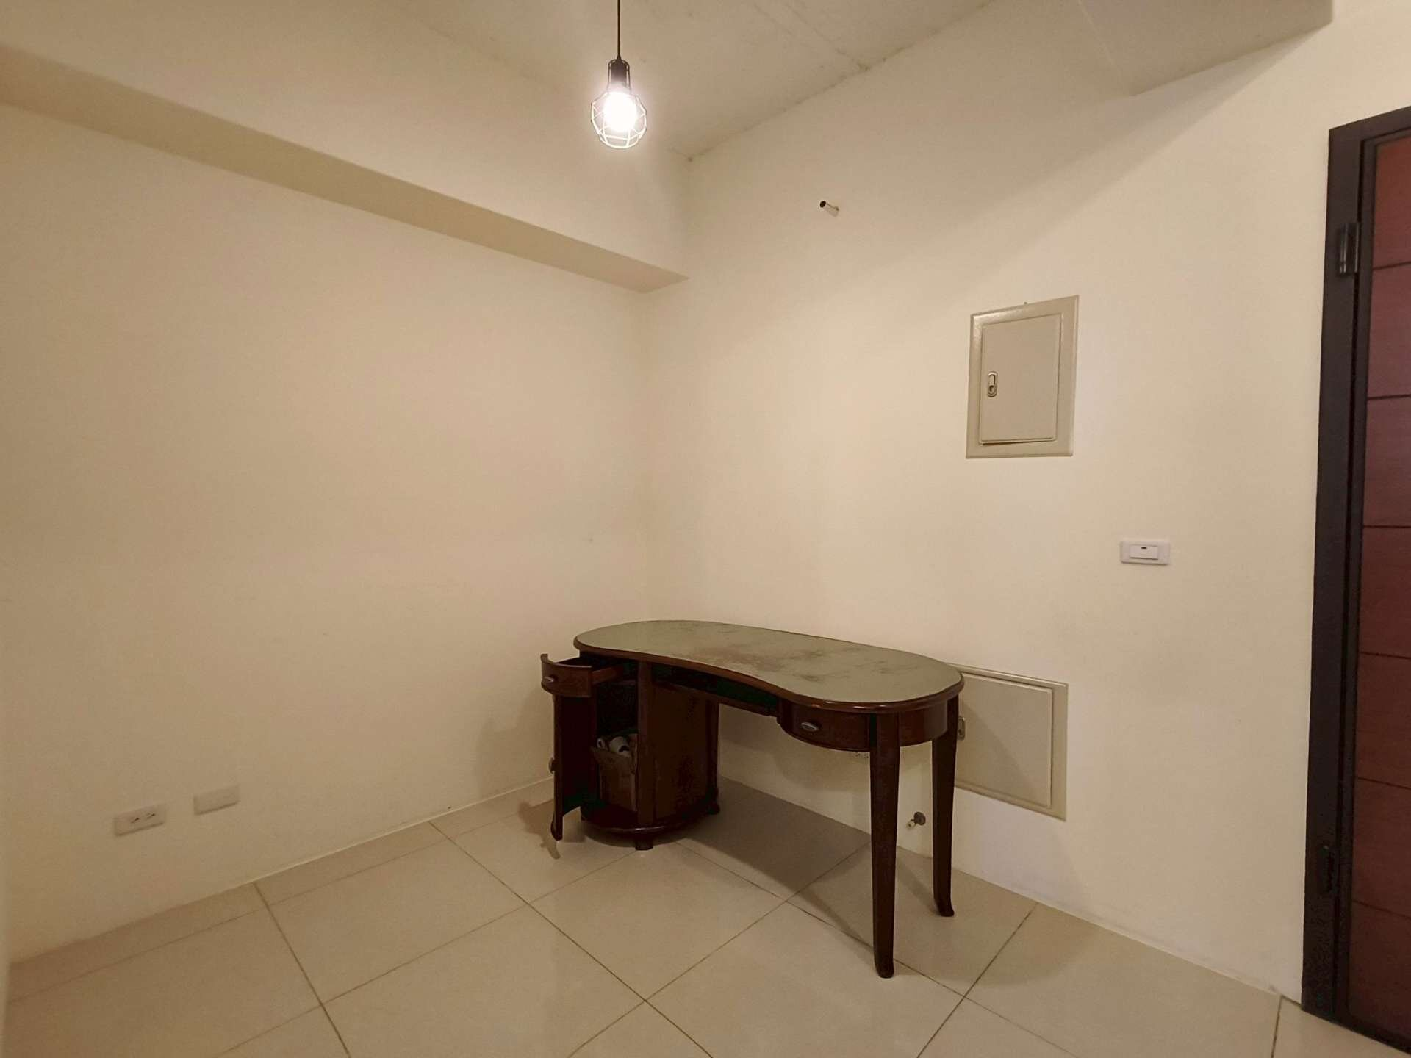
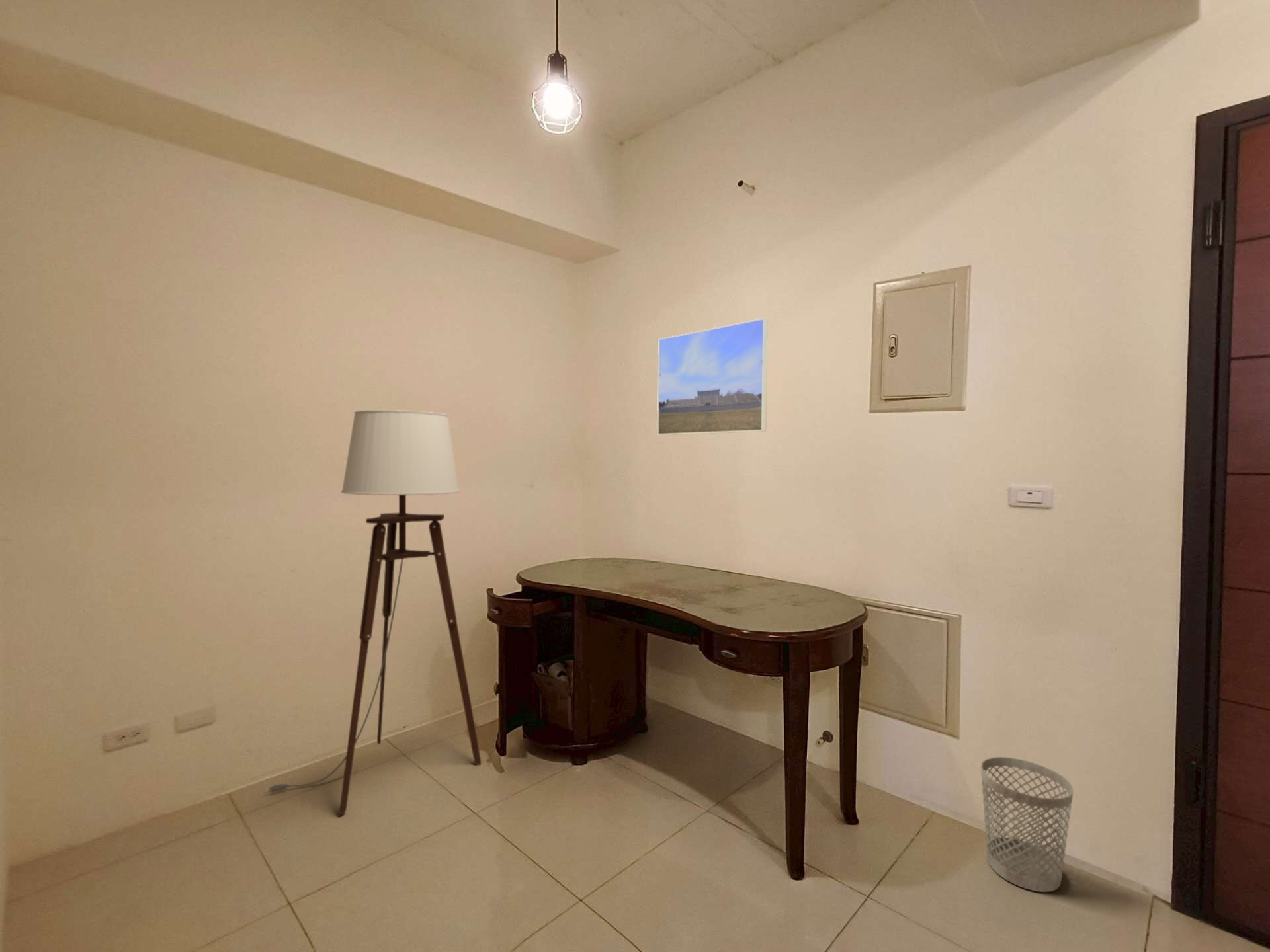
+ wastebasket [980,756,1074,893]
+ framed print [657,317,769,436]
+ floor lamp [264,409,482,815]
